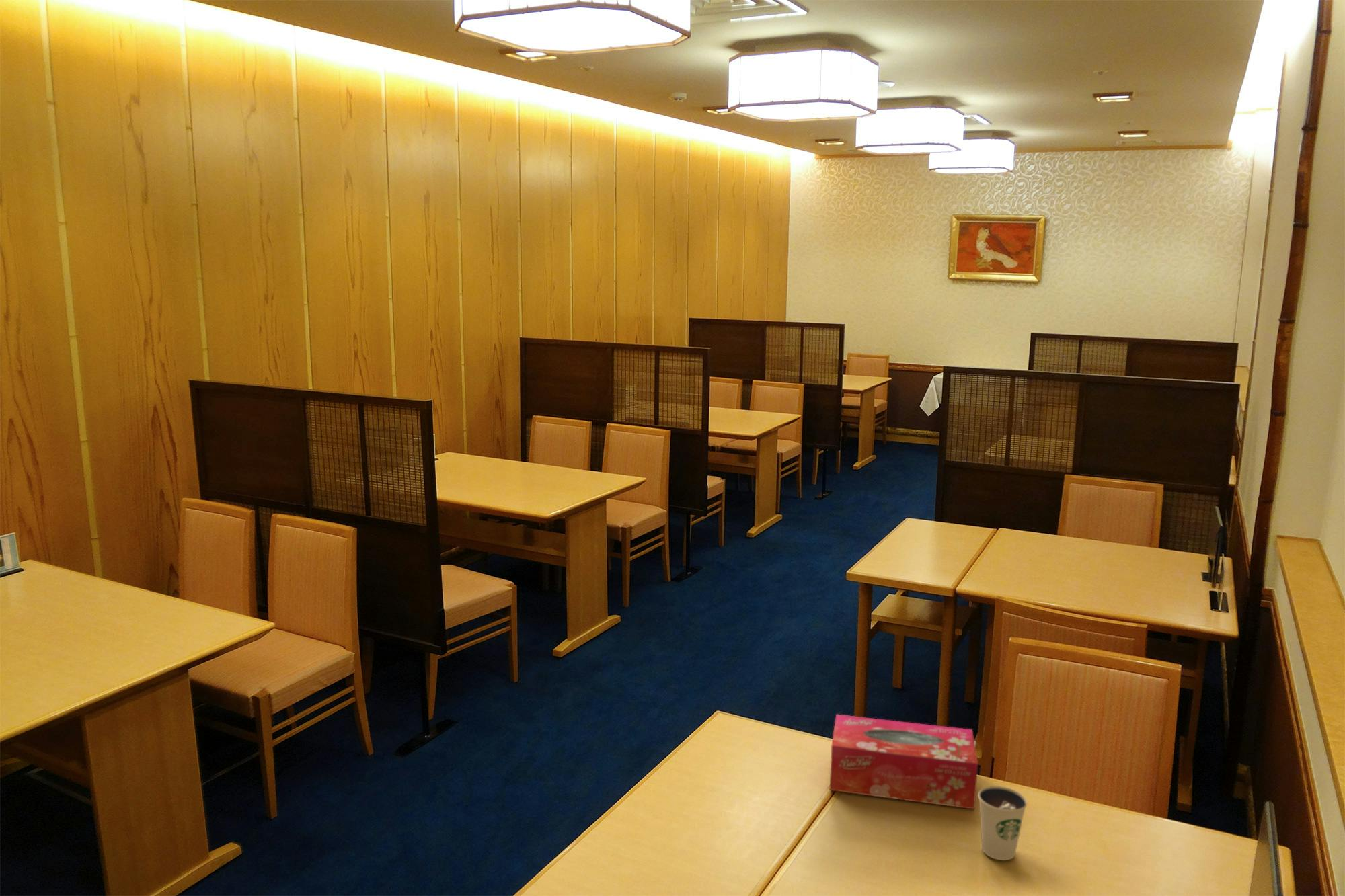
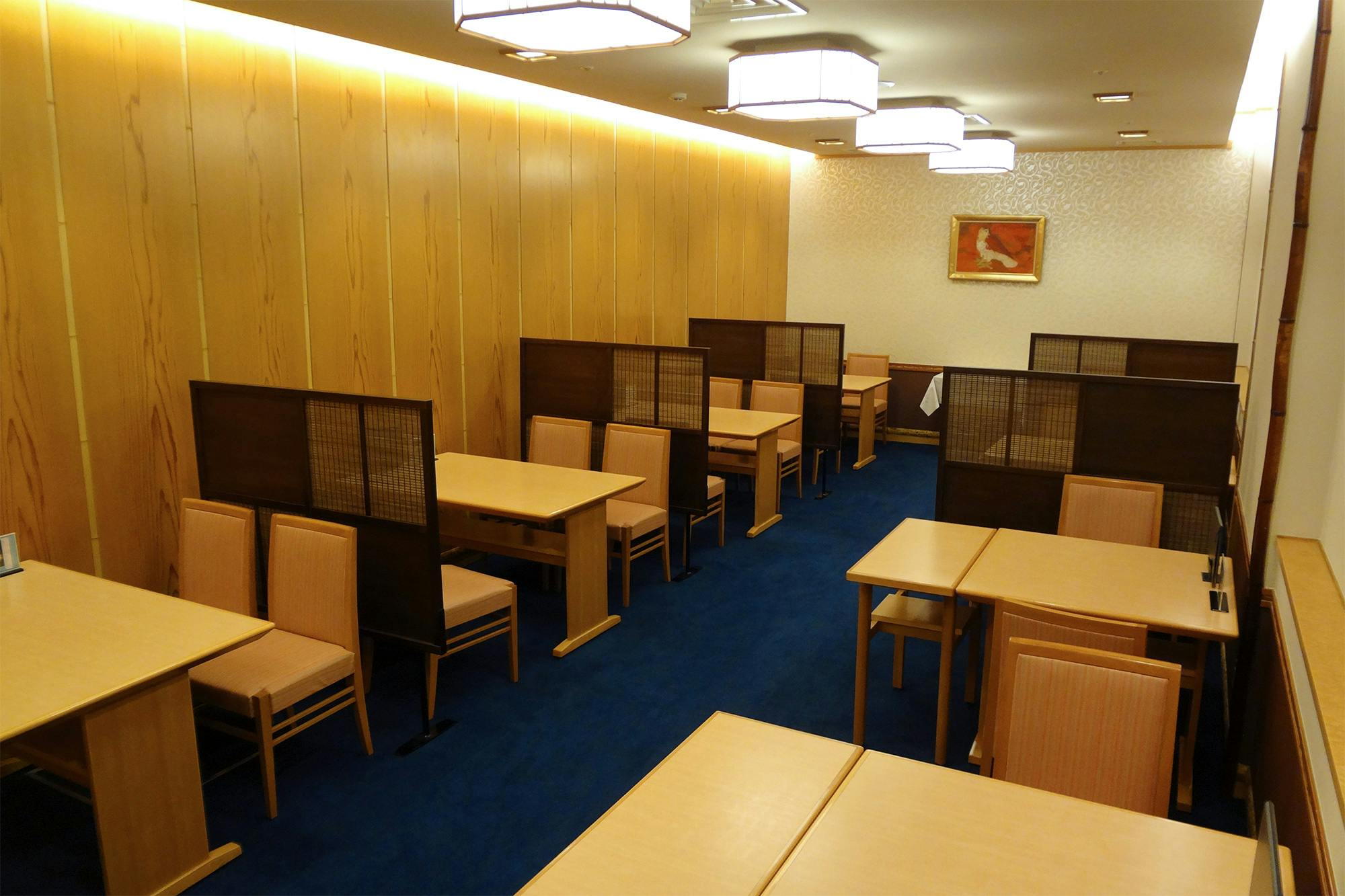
- dixie cup [977,786,1028,861]
- tissue box [829,714,978,810]
